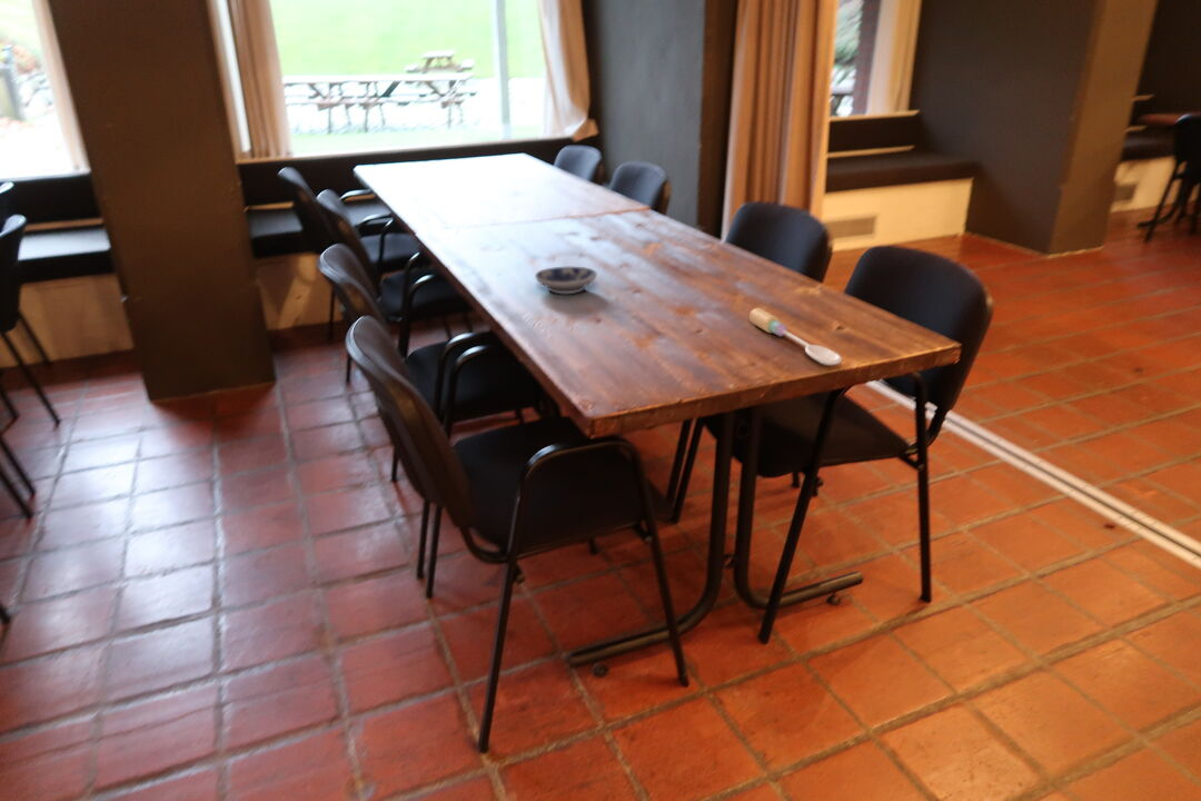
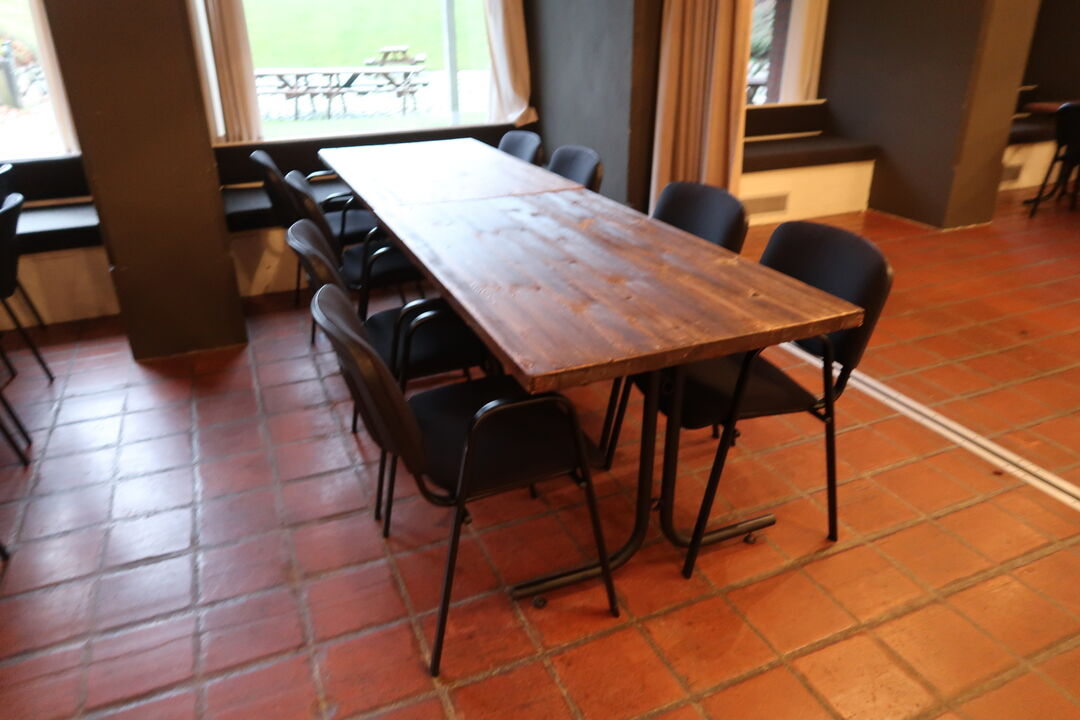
- spoon [748,307,843,366]
- bowl [534,266,598,295]
